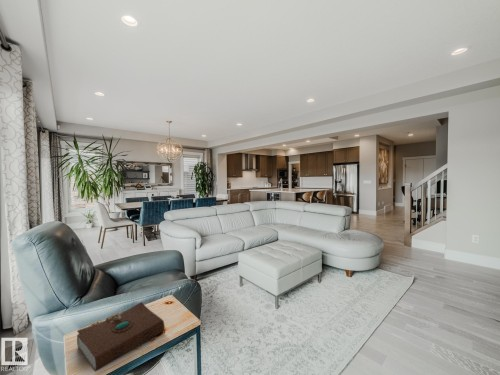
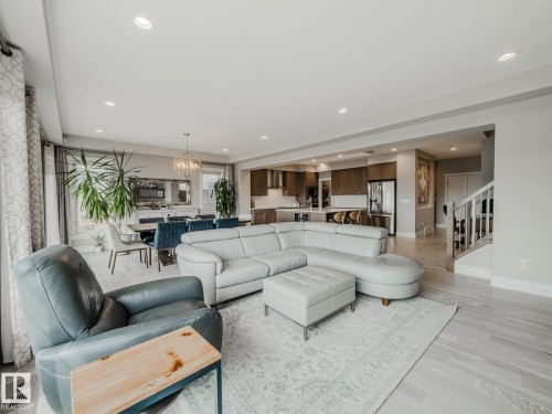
- book [76,301,165,373]
